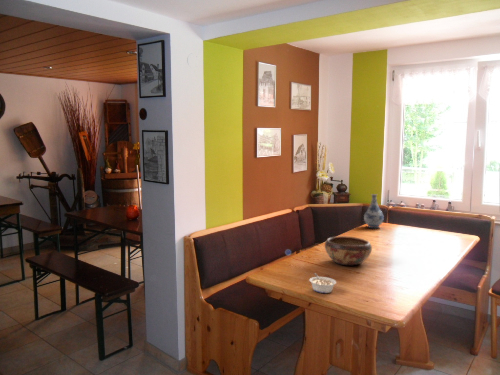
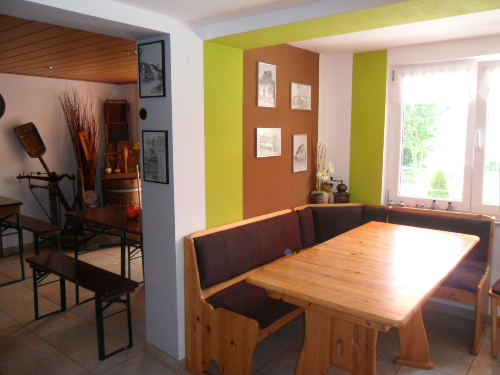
- decorative bowl [324,235,373,266]
- legume [308,272,337,294]
- vase [363,193,385,229]
